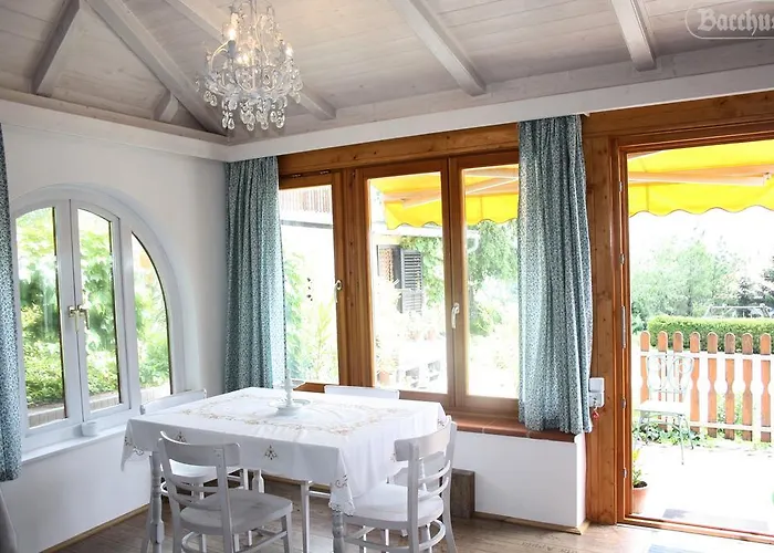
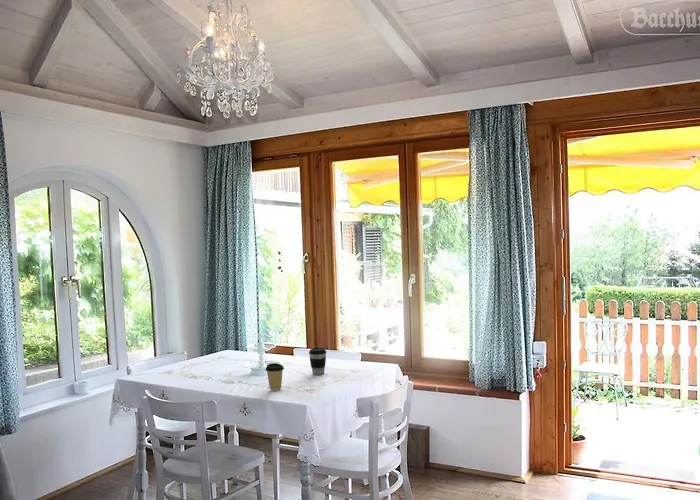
+ coffee cup [264,362,285,392]
+ coffee cup [308,347,327,376]
